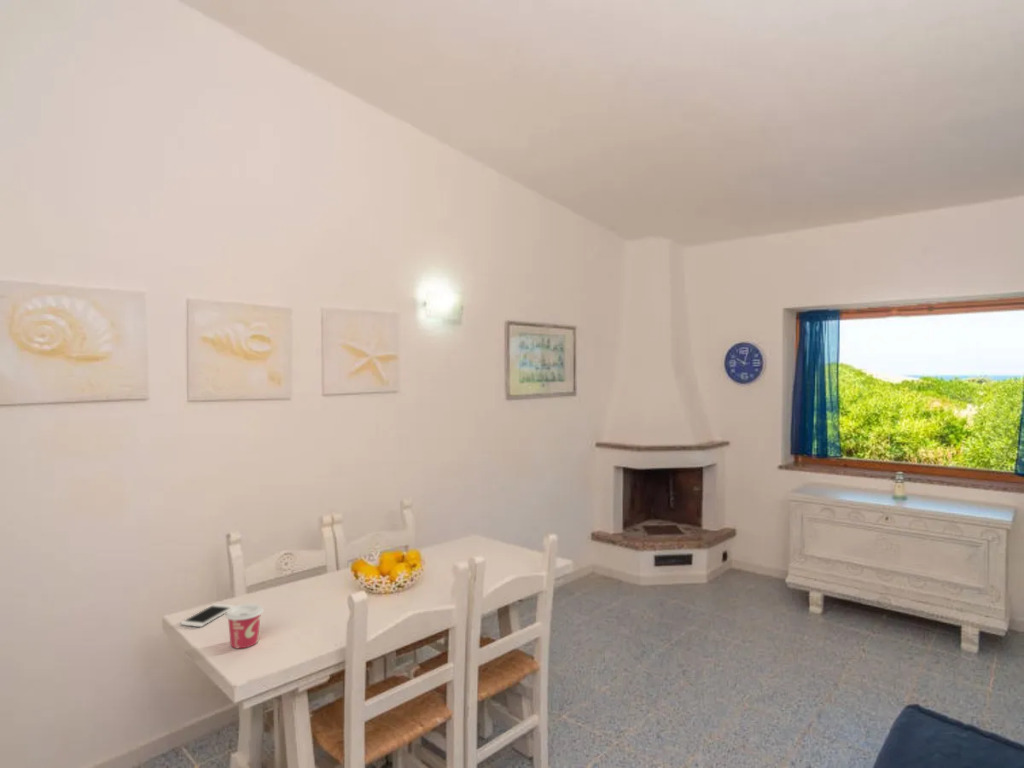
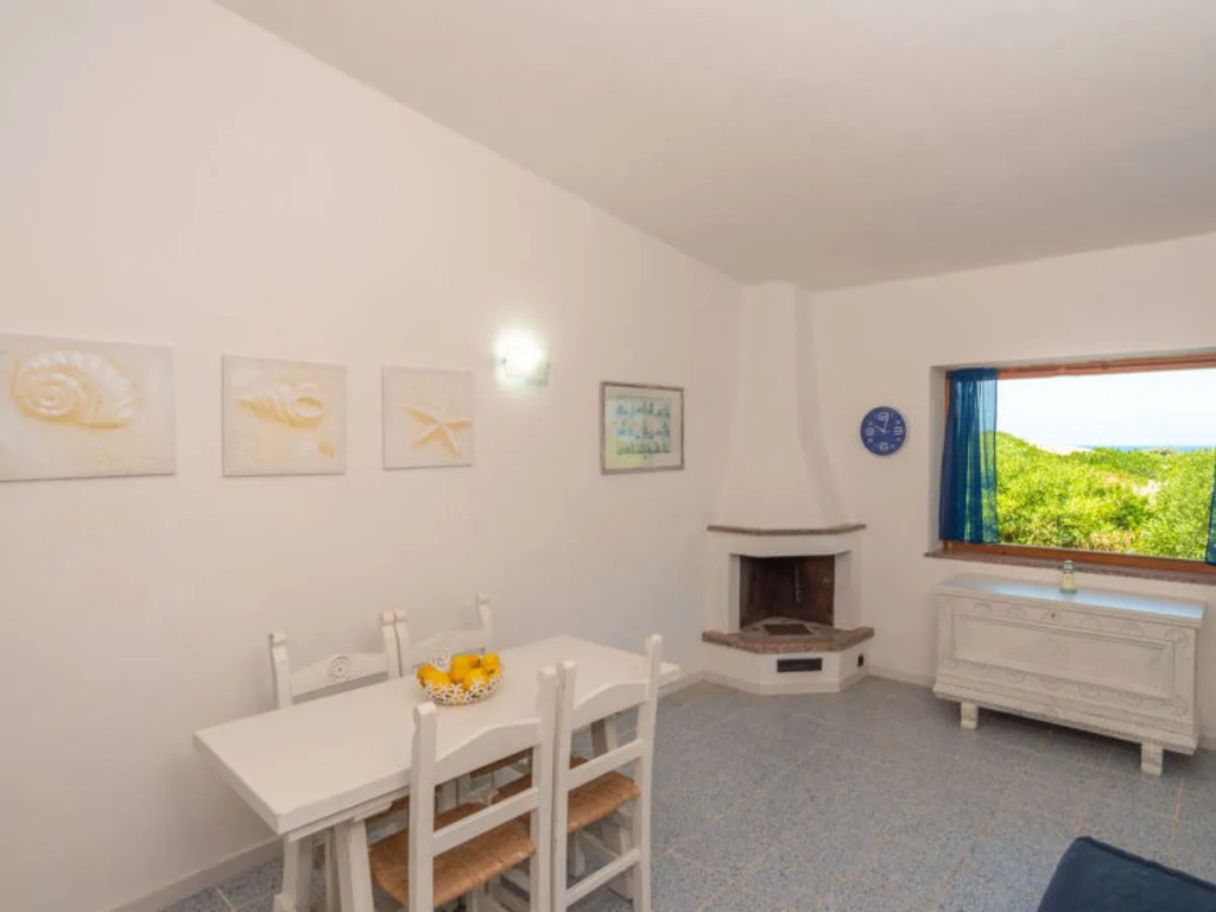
- cell phone [179,603,236,628]
- cup [224,602,264,649]
